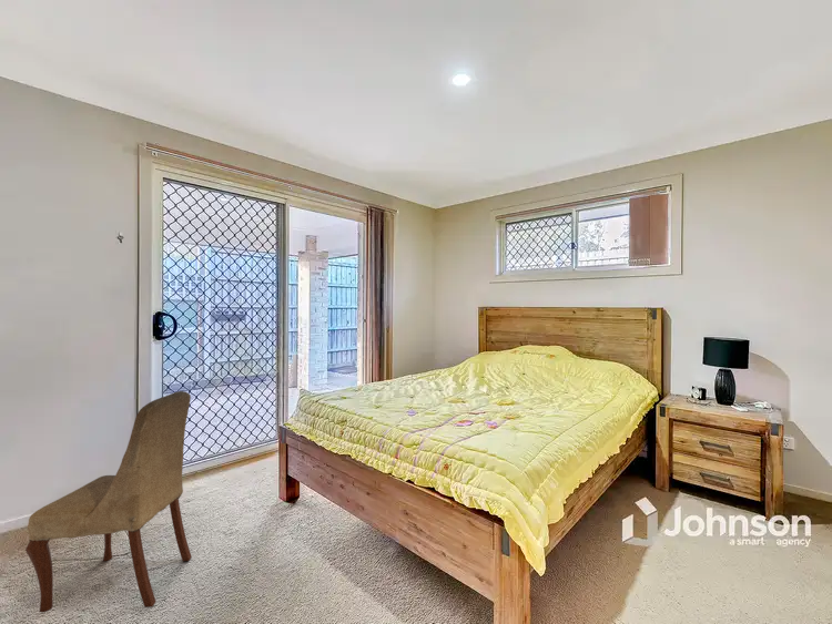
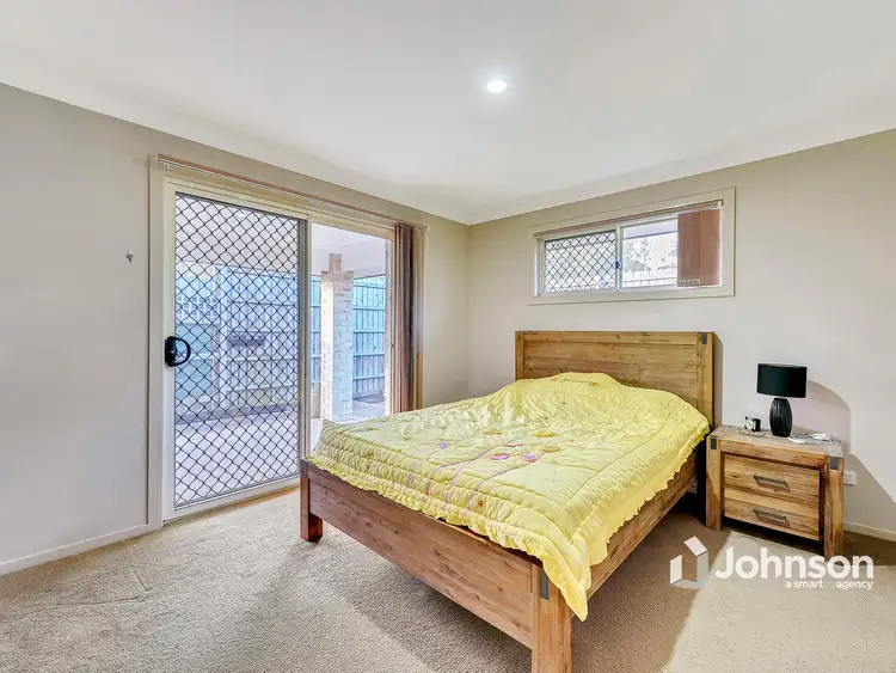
- chair [24,390,193,613]
